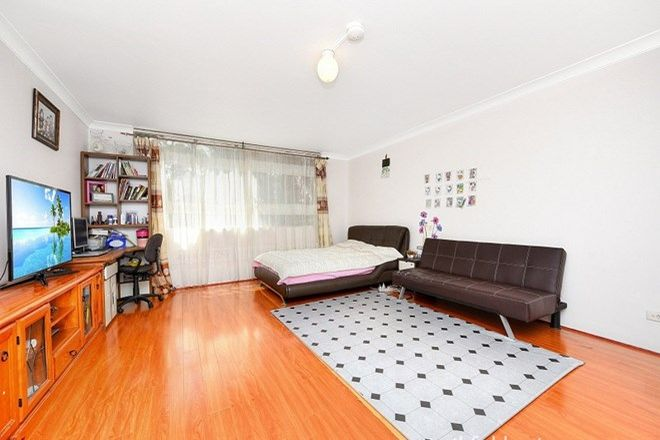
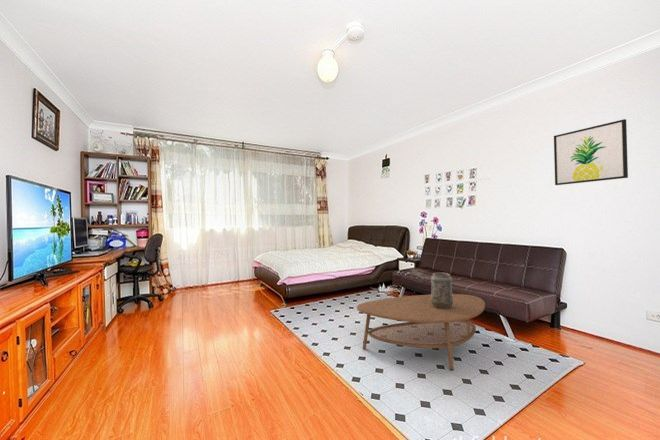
+ wall art [553,118,629,186]
+ coffee table [356,293,486,371]
+ decorative vase [430,272,453,310]
